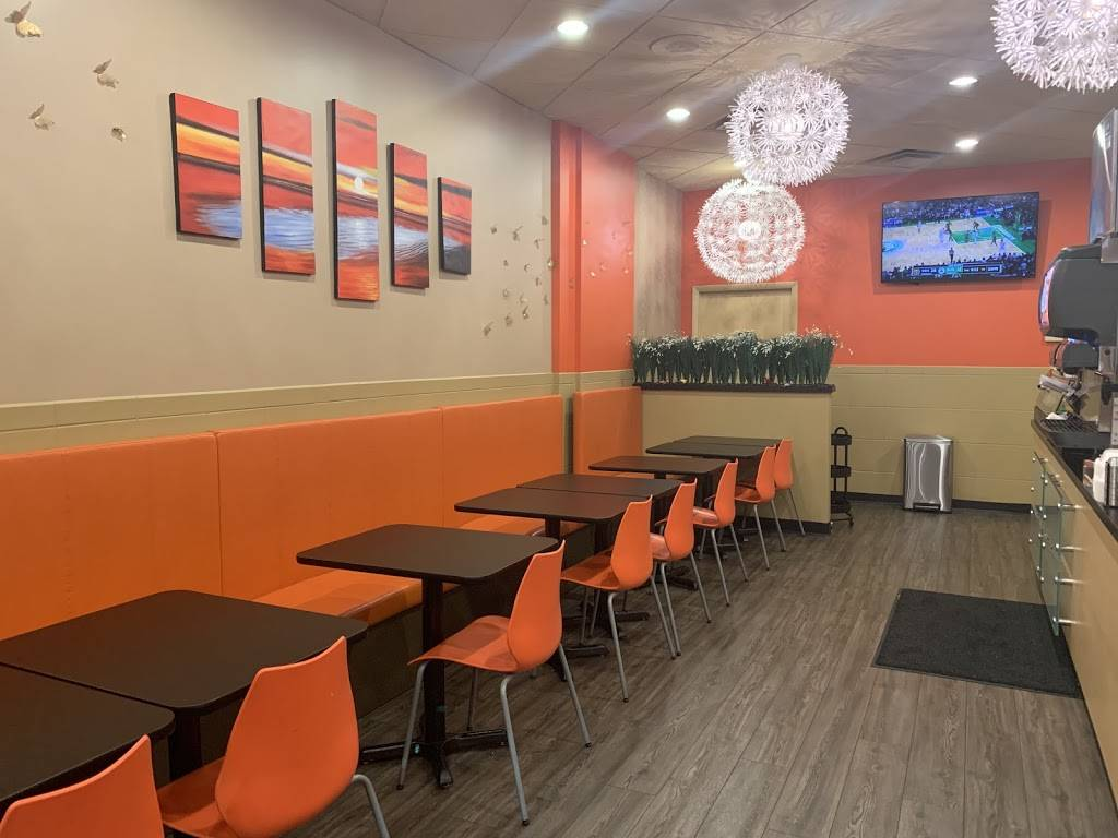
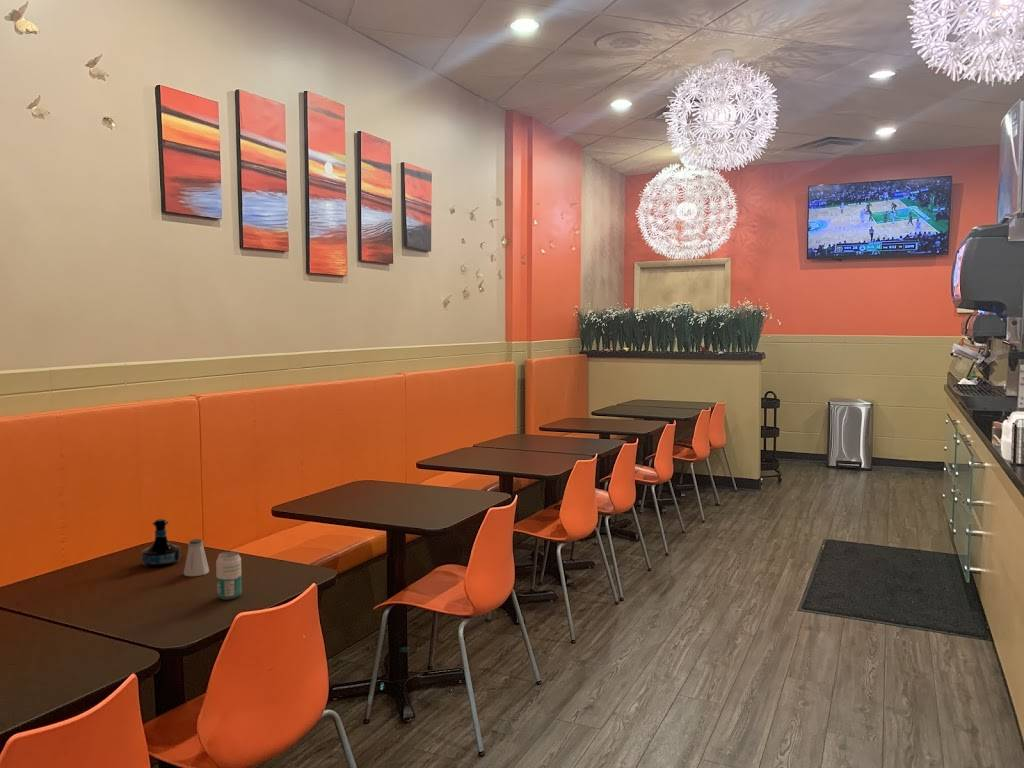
+ saltshaker [183,538,210,577]
+ tequila bottle [141,518,181,568]
+ beverage can [215,551,243,601]
